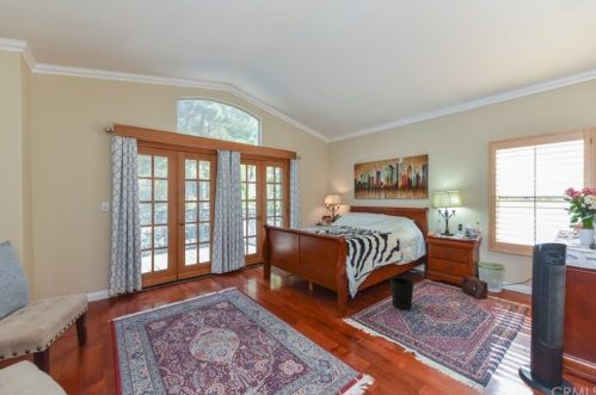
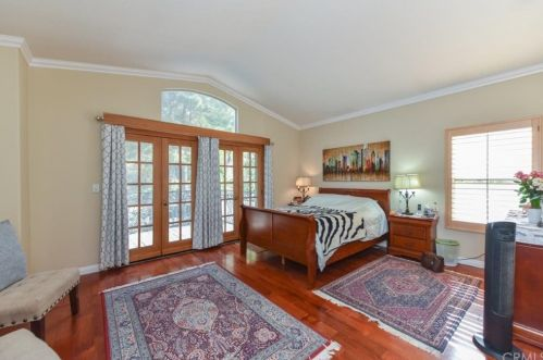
- wastebasket [389,276,416,311]
